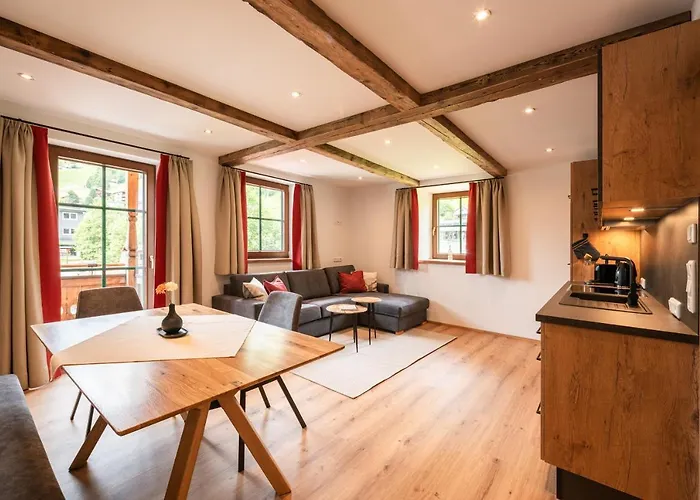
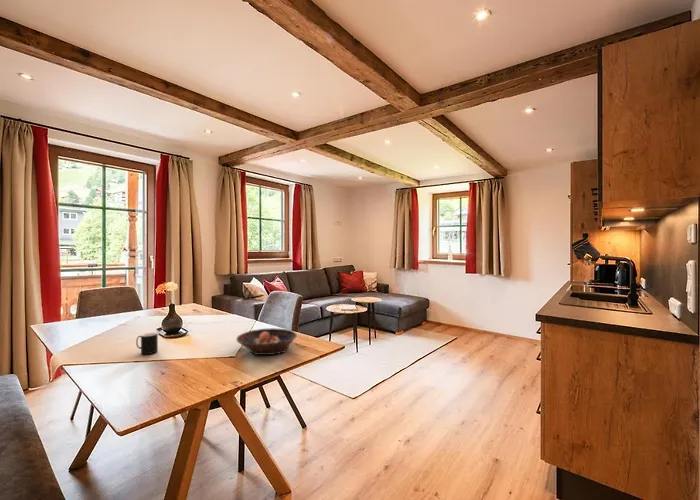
+ cup [135,332,159,355]
+ bowl [235,327,298,356]
